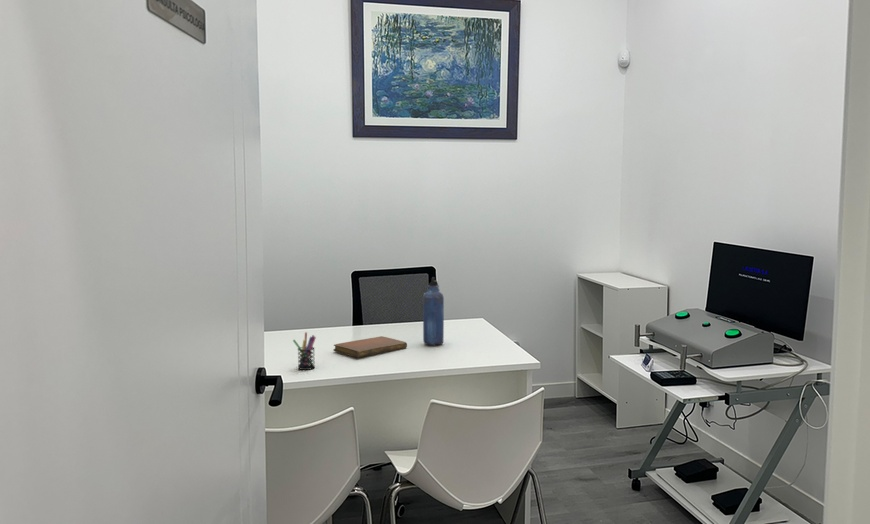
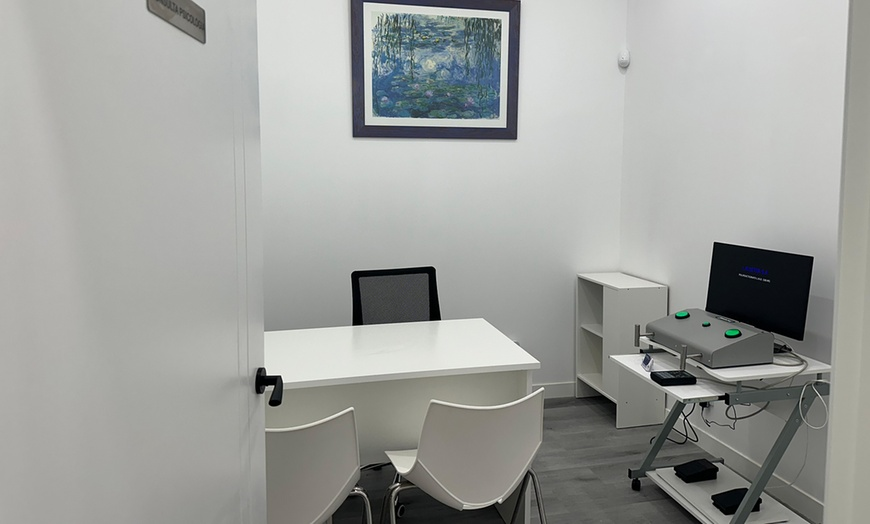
- pen holder [292,331,317,371]
- notebook [333,335,408,358]
- water bottle [422,276,445,346]
